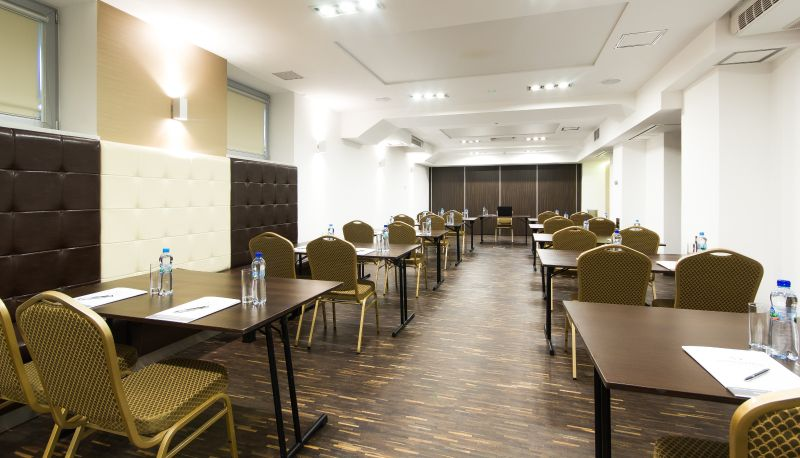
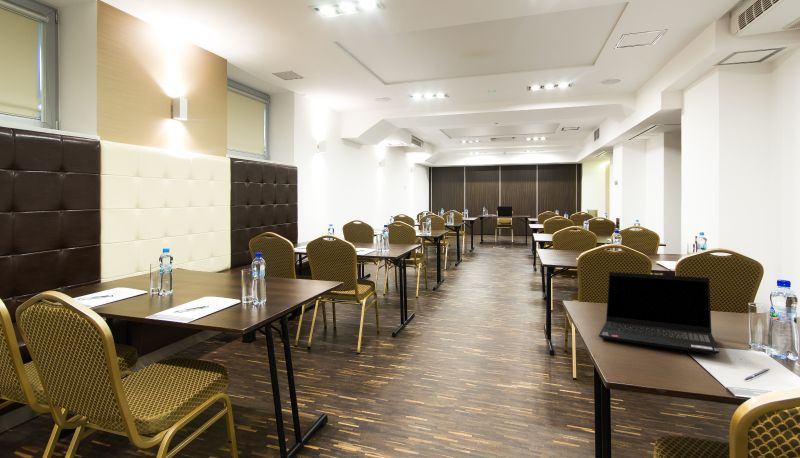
+ laptop computer [598,271,720,355]
